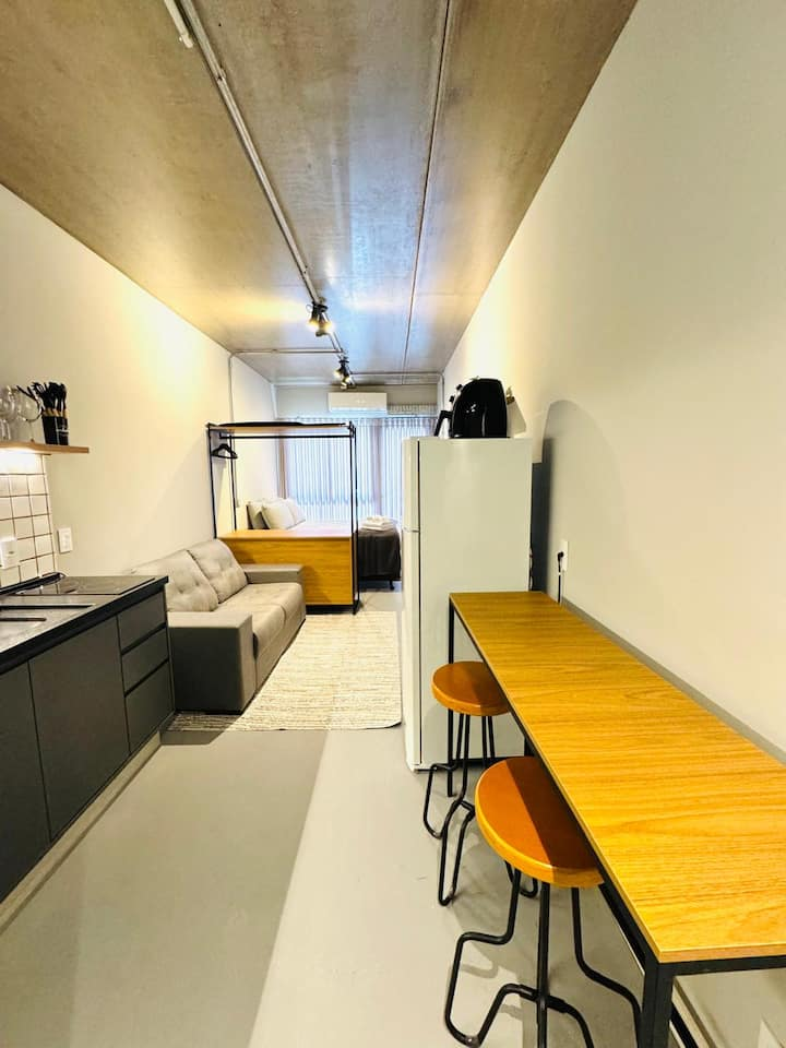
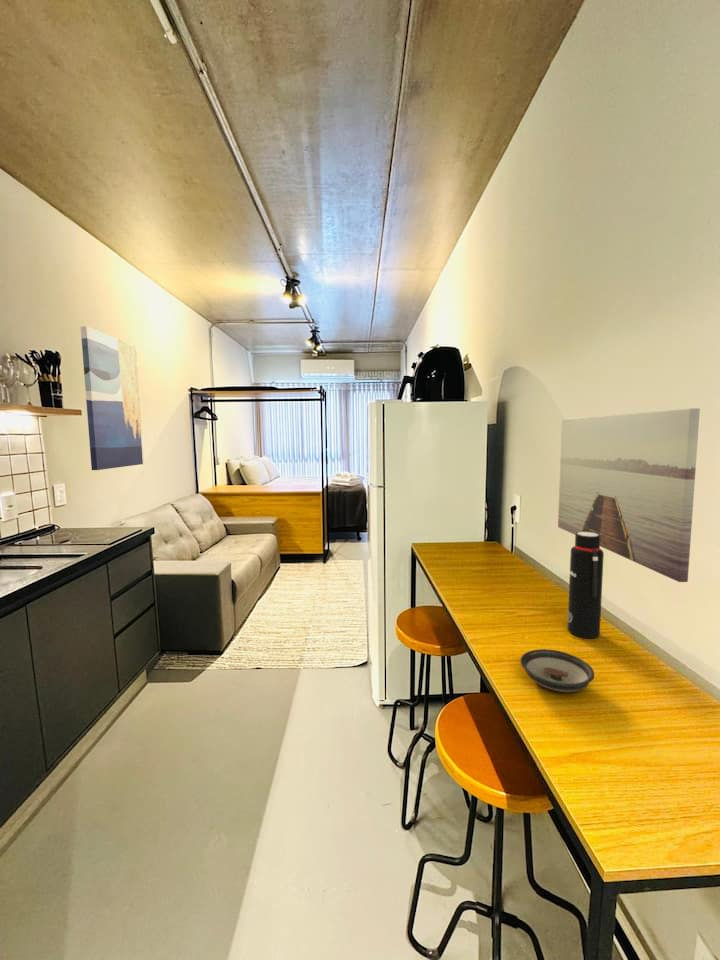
+ saucer [519,648,595,693]
+ wall art [557,407,701,583]
+ wall art [80,325,145,471]
+ water bottle [567,532,605,639]
